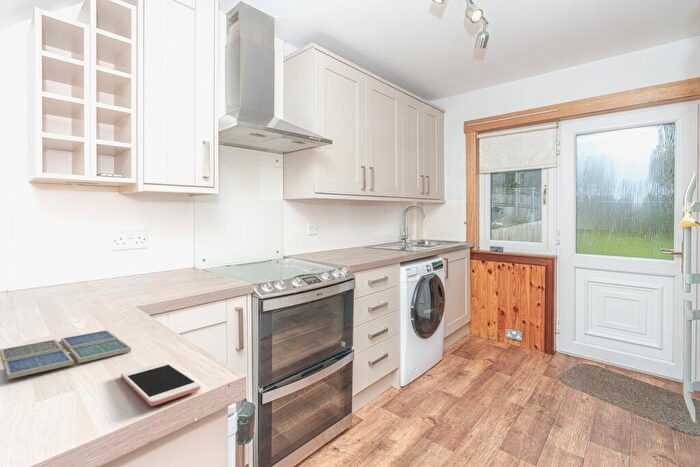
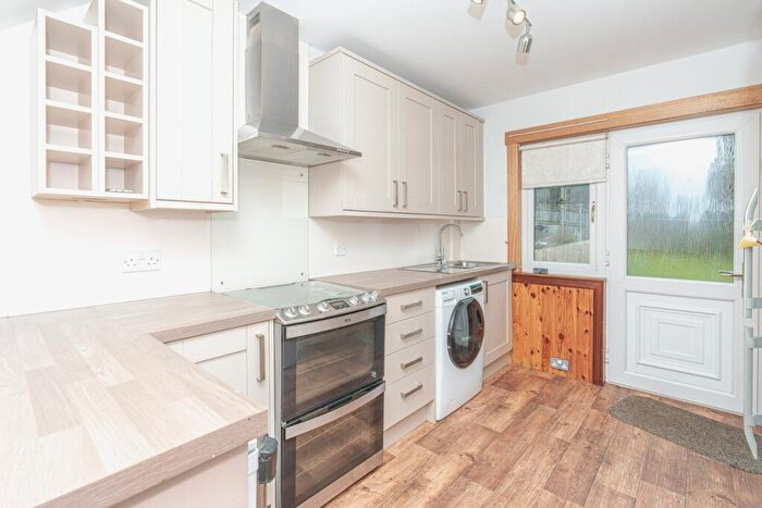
- cell phone [120,361,202,407]
- drink coaster [0,329,132,380]
